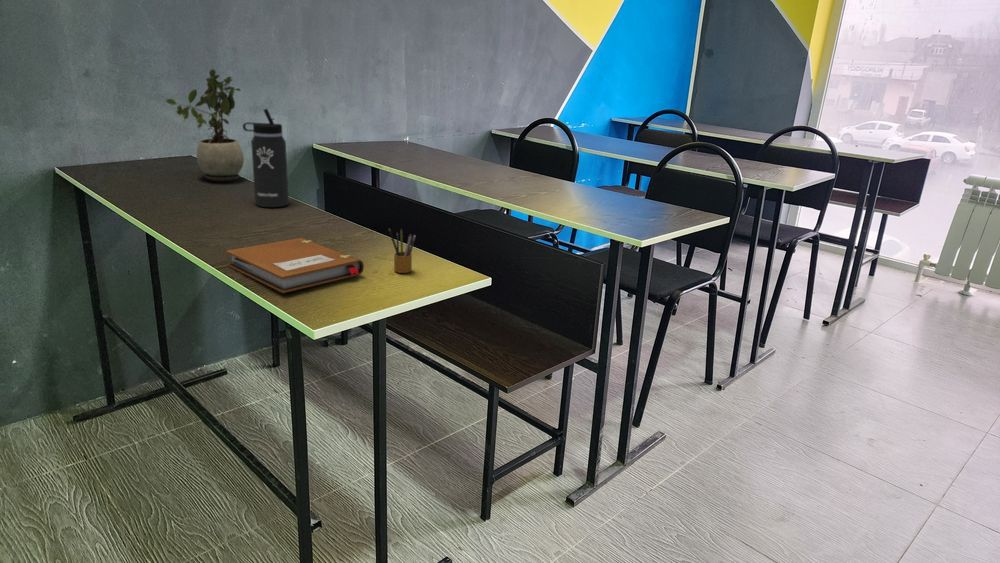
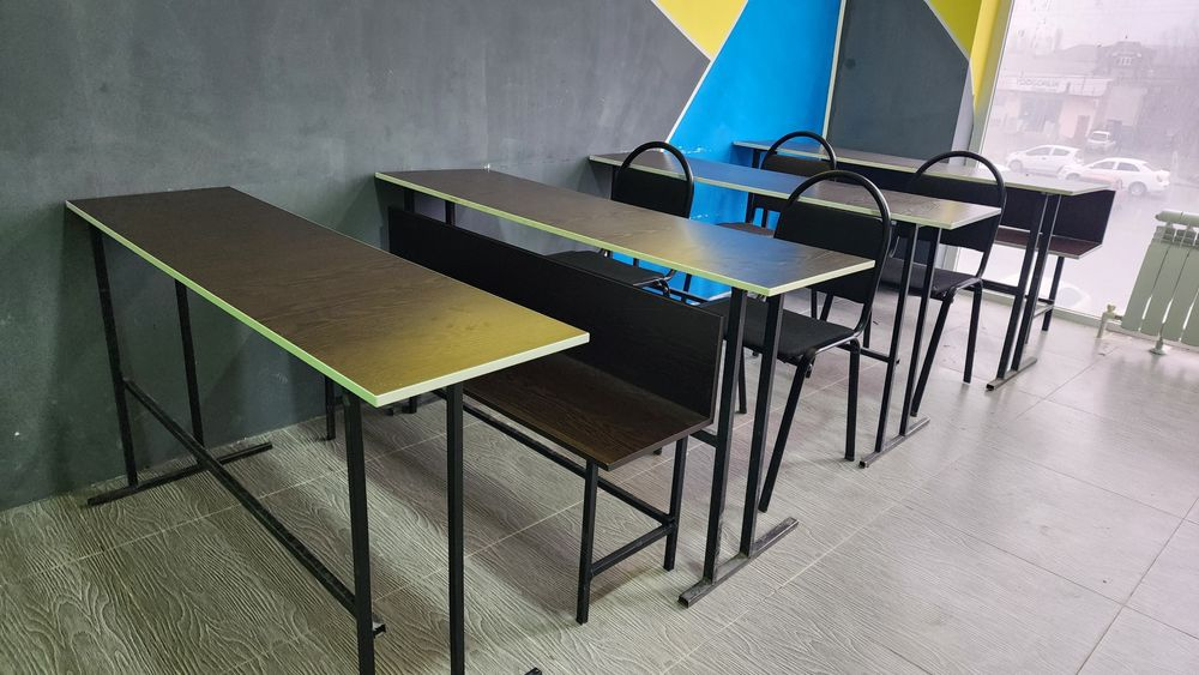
- potted plant [165,68,245,182]
- notebook [225,237,365,294]
- pencil box [388,228,417,274]
- thermos bottle [242,108,290,208]
